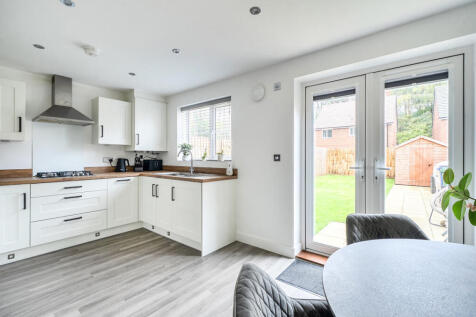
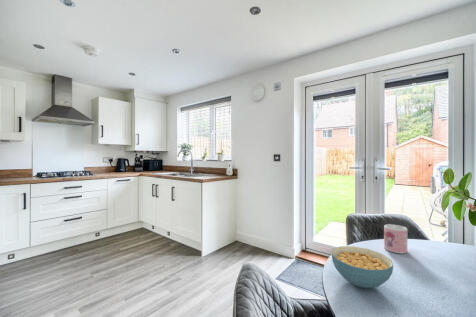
+ mug [383,223,408,254]
+ cereal bowl [331,245,394,289]
